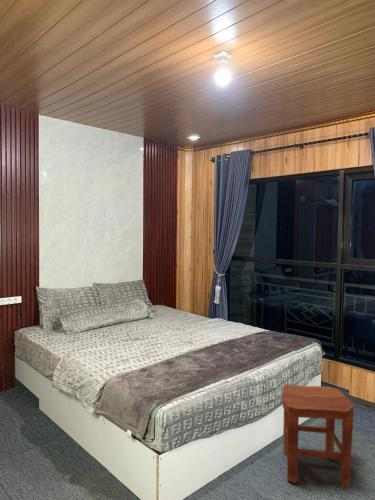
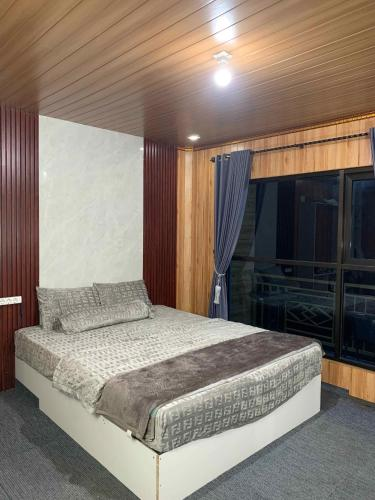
- stool [281,383,355,490]
